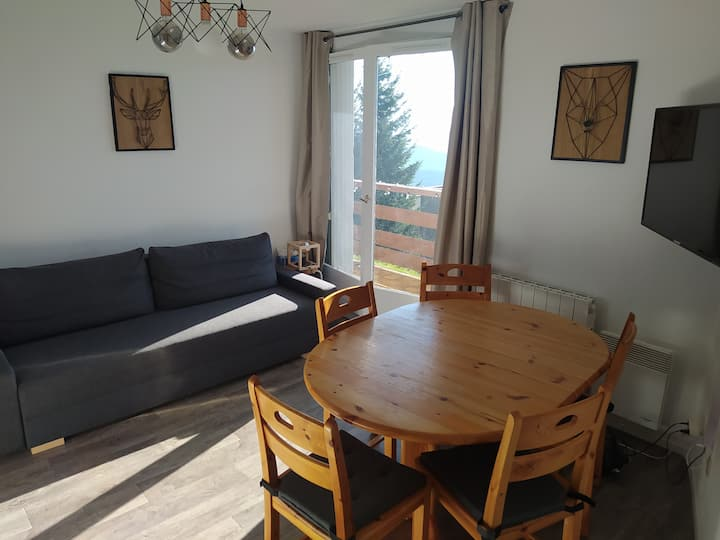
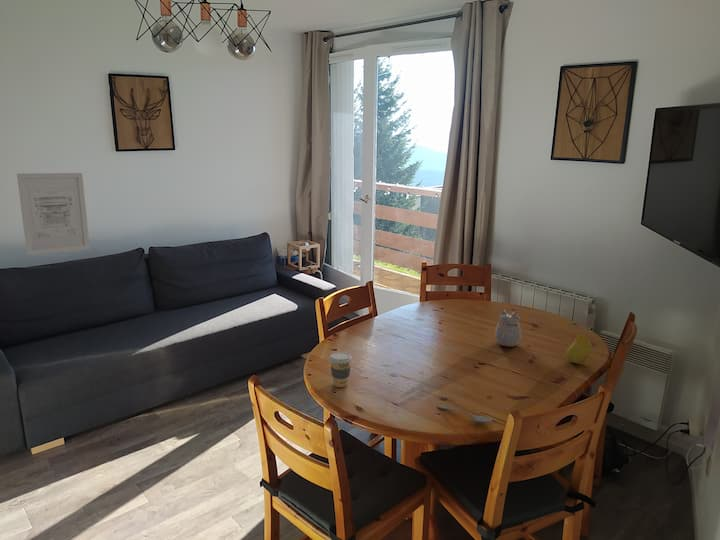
+ spoon [436,405,494,423]
+ wall art [16,172,91,256]
+ fruit [566,334,592,365]
+ teapot [494,309,522,348]
+ coffee cup [328,351,353,388]
